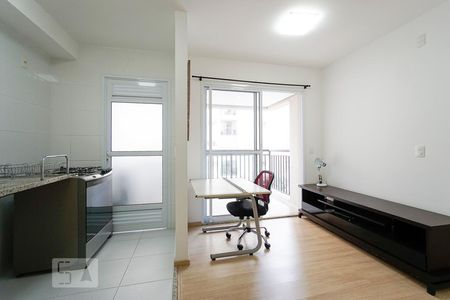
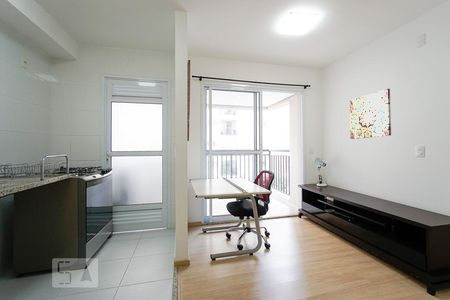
+ wall art [349,88,392,140]
